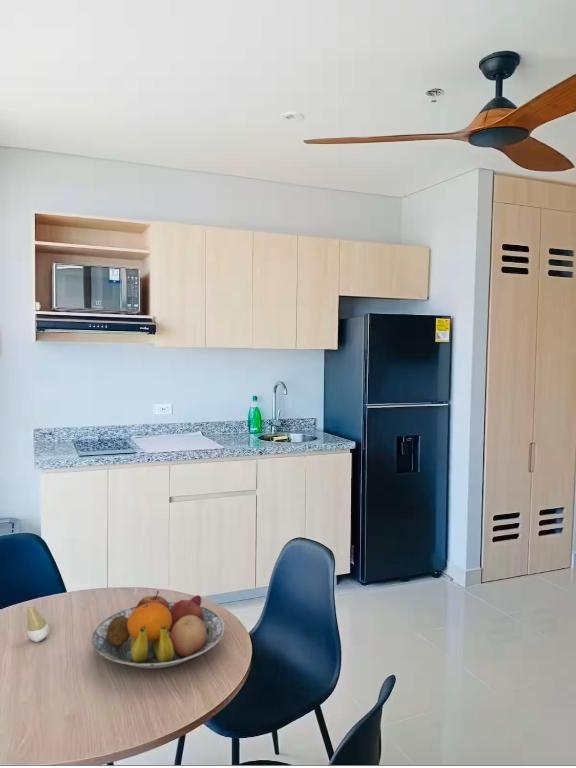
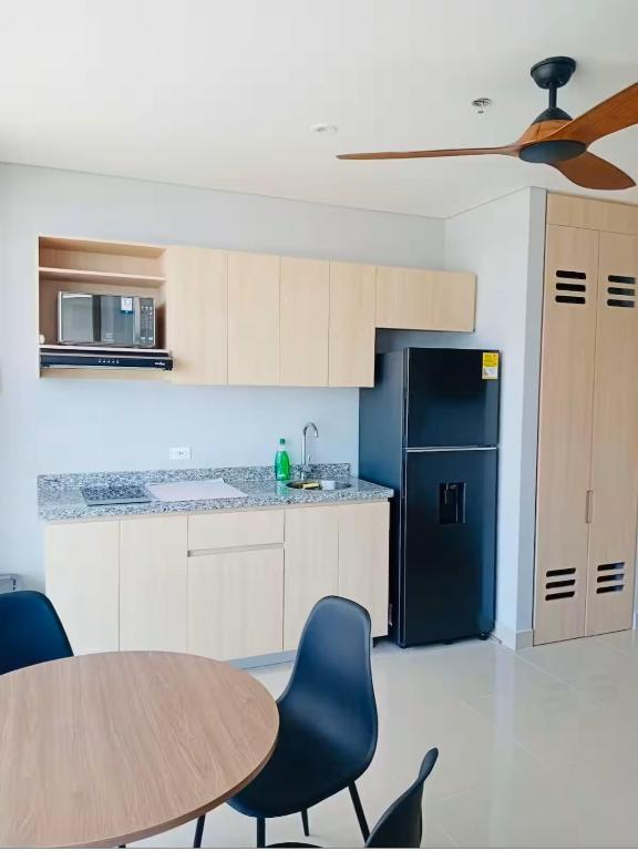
- tooth [26,605,50,643]
- fruit bowl [91,590,225,669]
